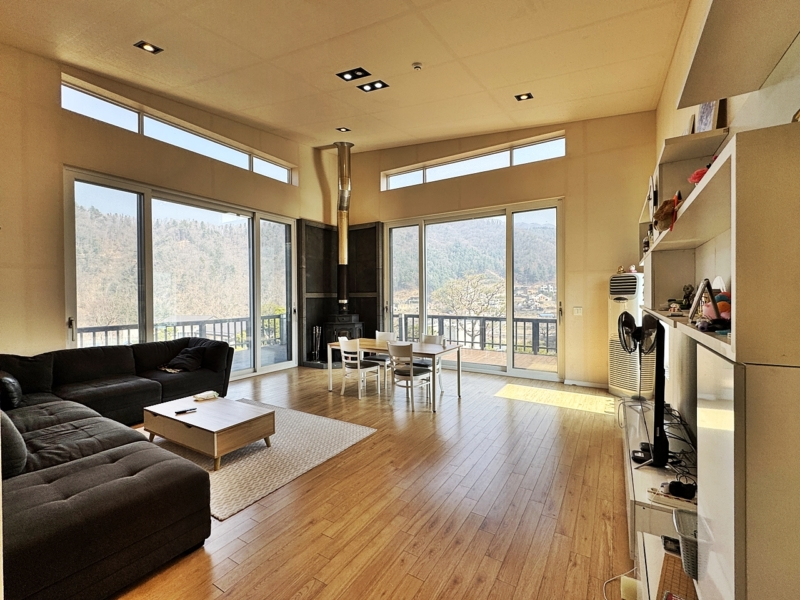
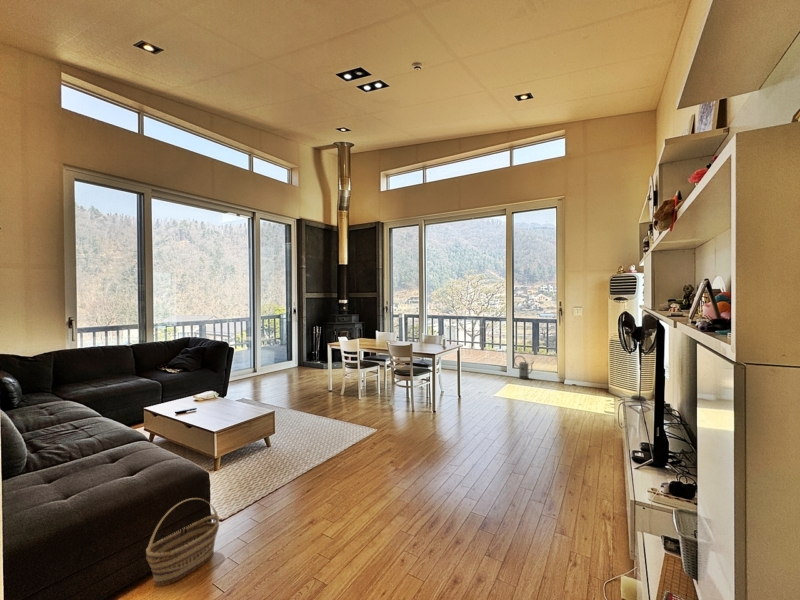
+ basket [145,497,220,587]
+ watering can [513,355,535,380]
